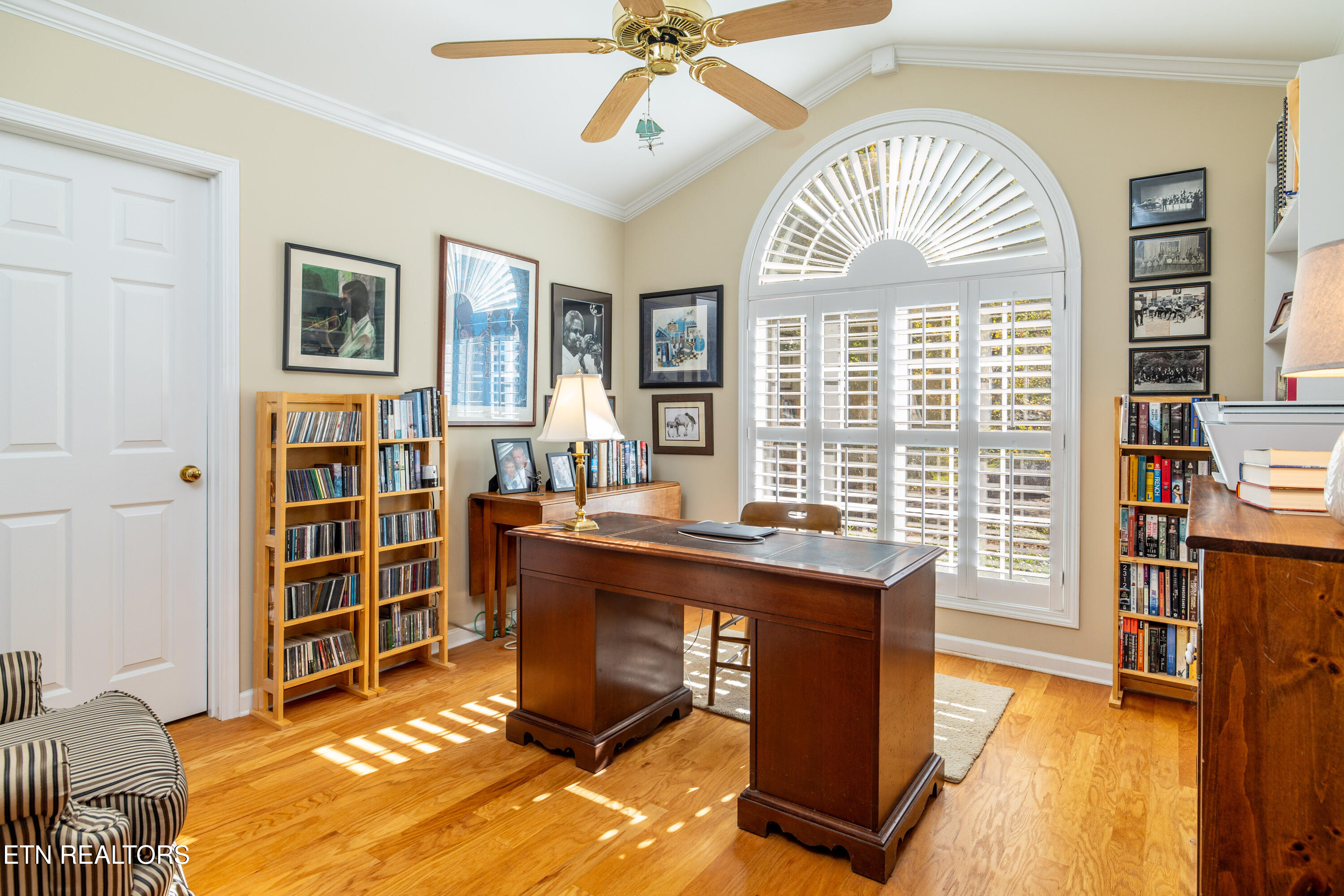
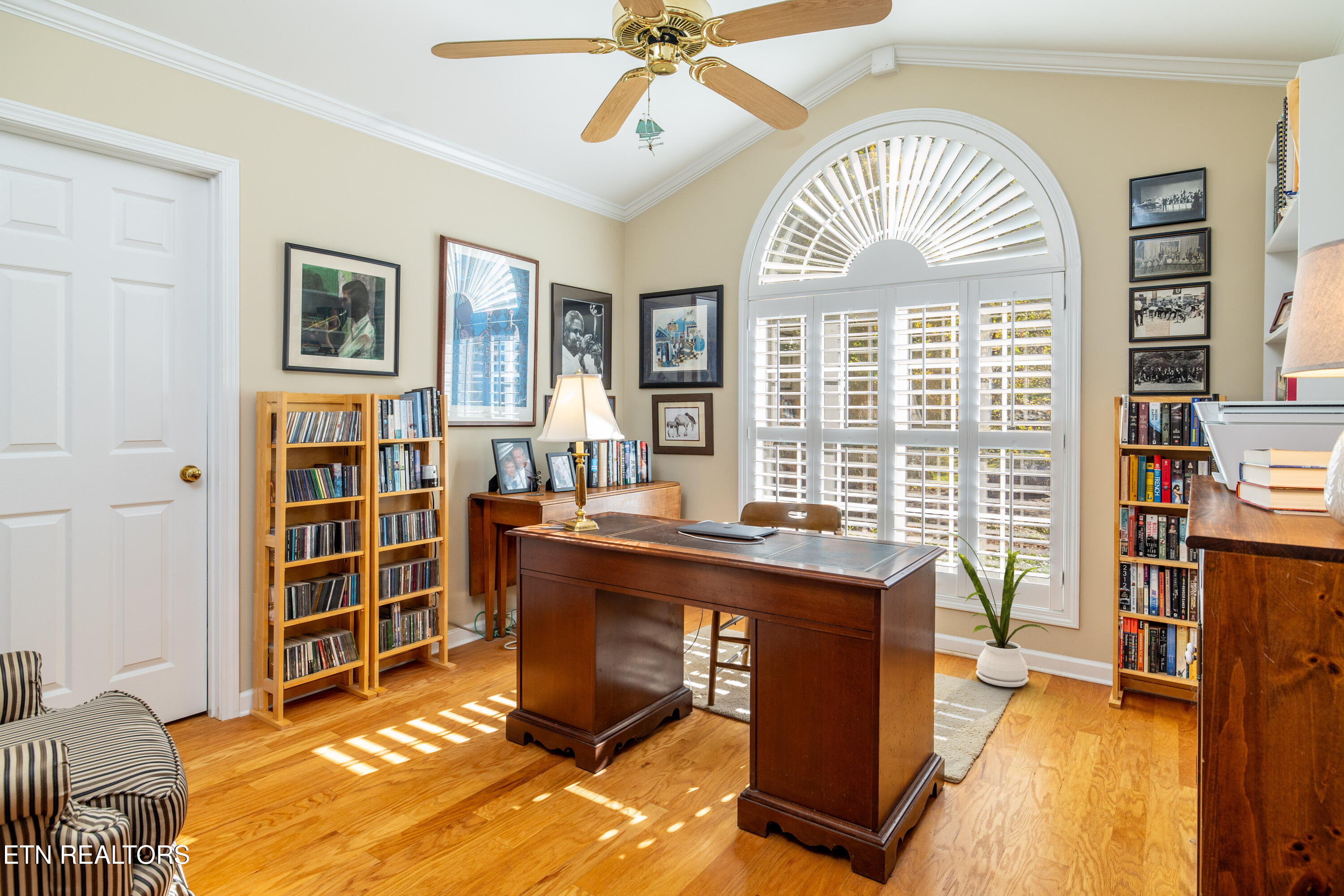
+ house plant [946,532,1051,688]
